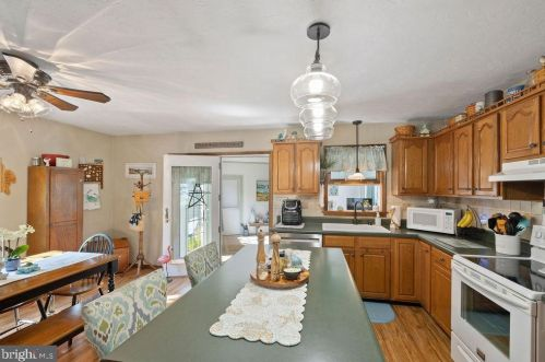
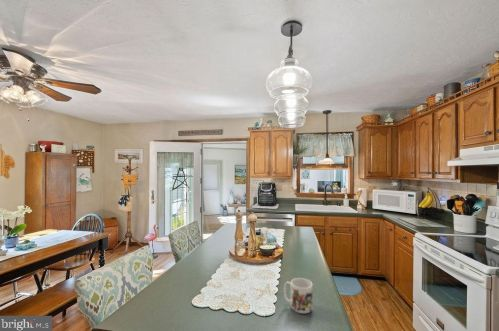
+ mug [283,277,313,314]
